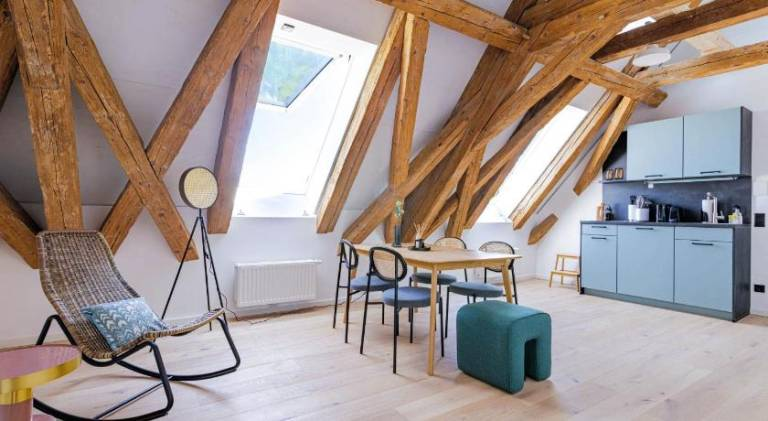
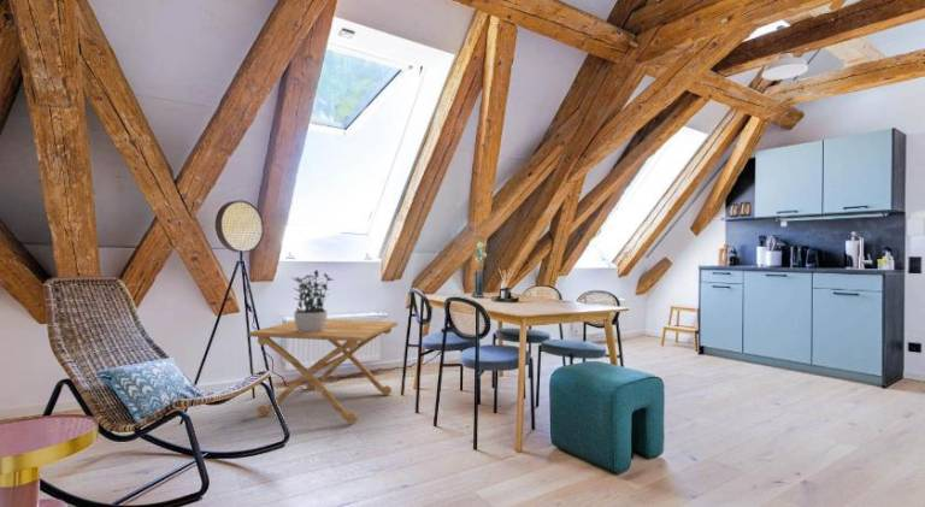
+ side table [247,318,399,425]
+ potted plant [290,269,335,334]
